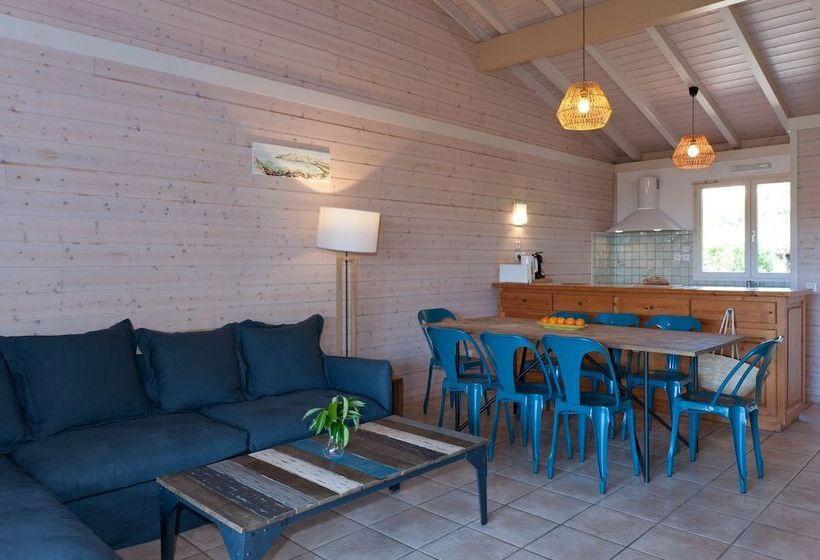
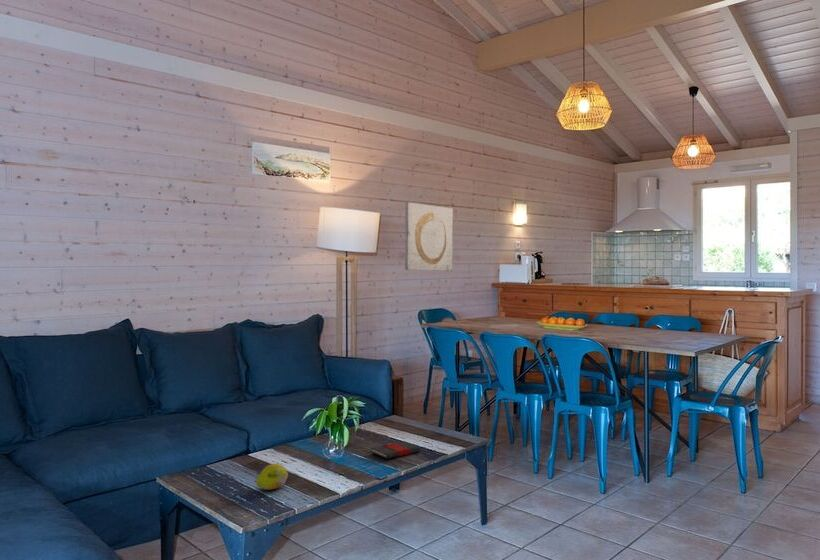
+ wall art [404,201,453,272]
+ book [370,441,421,460]
+ fruit [255,463,289,491]
